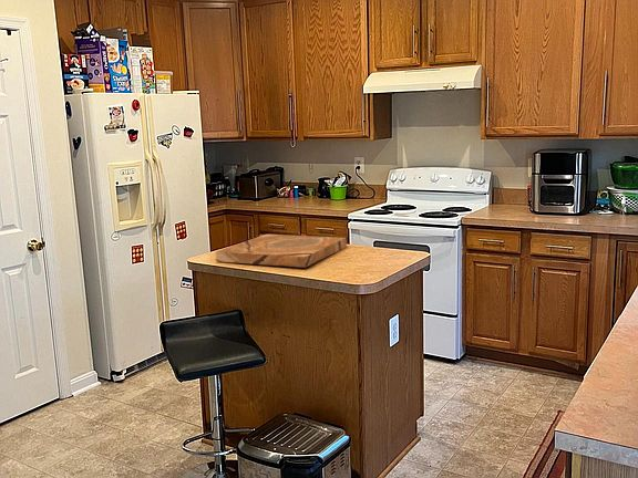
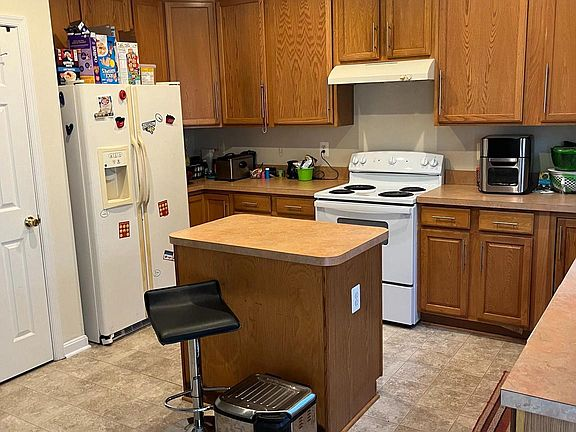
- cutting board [215,233,348,269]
